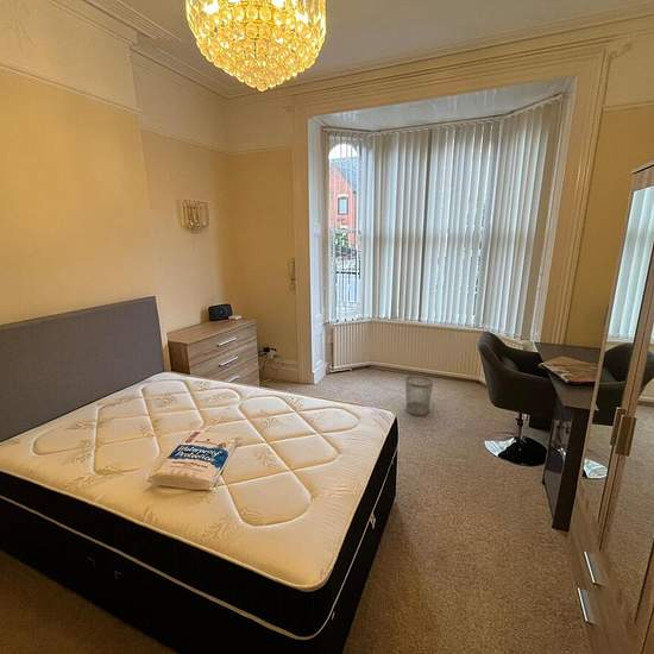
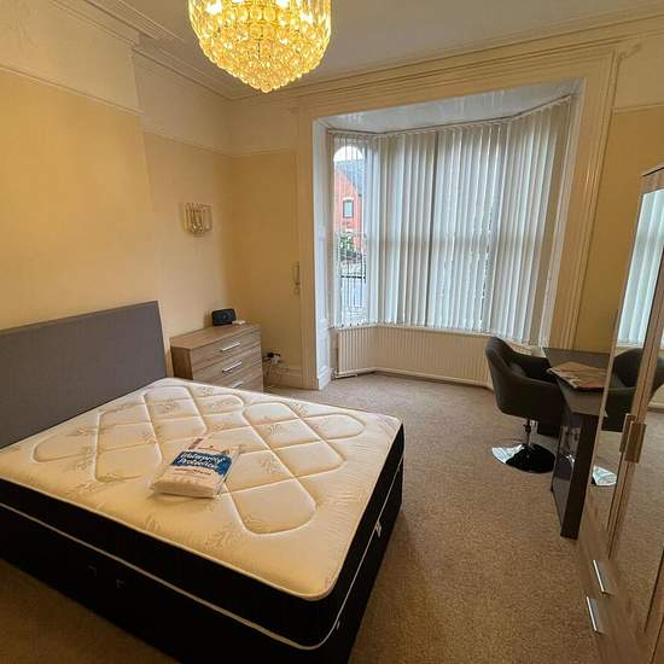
- wastebasket [404,373,434,416]
